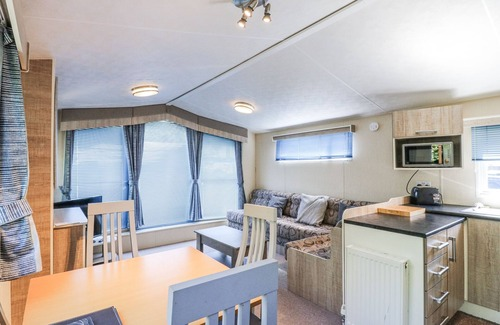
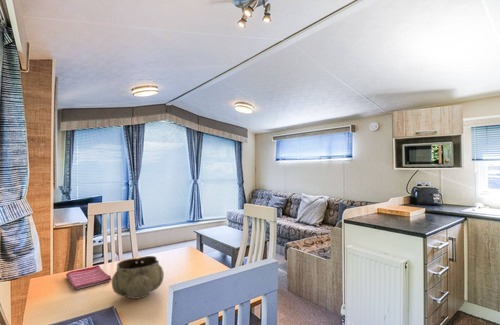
+ dish towel [65,264,112,290]
+ decorative bowl [111,255,165,300]
